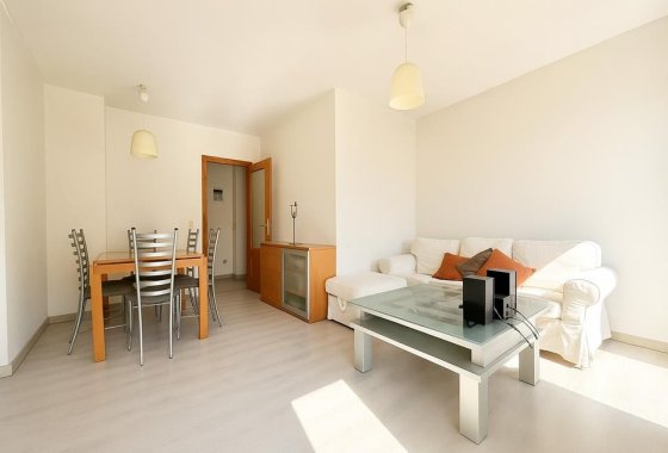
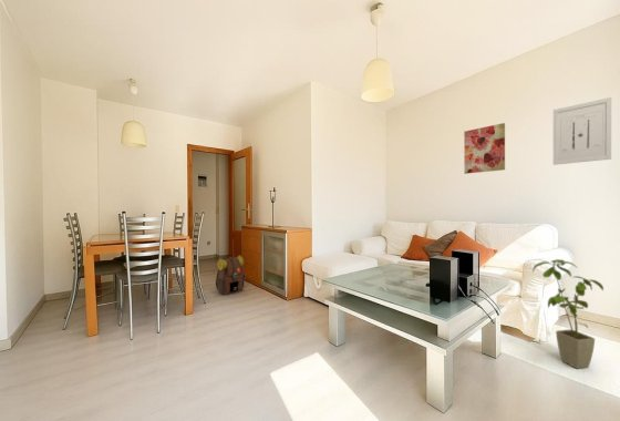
+ wall art [463,122,506,175]
+ wall art [552,96,612,166]
+ backpack [215,254,246,296]
+ house plant [531,258,604,370]
